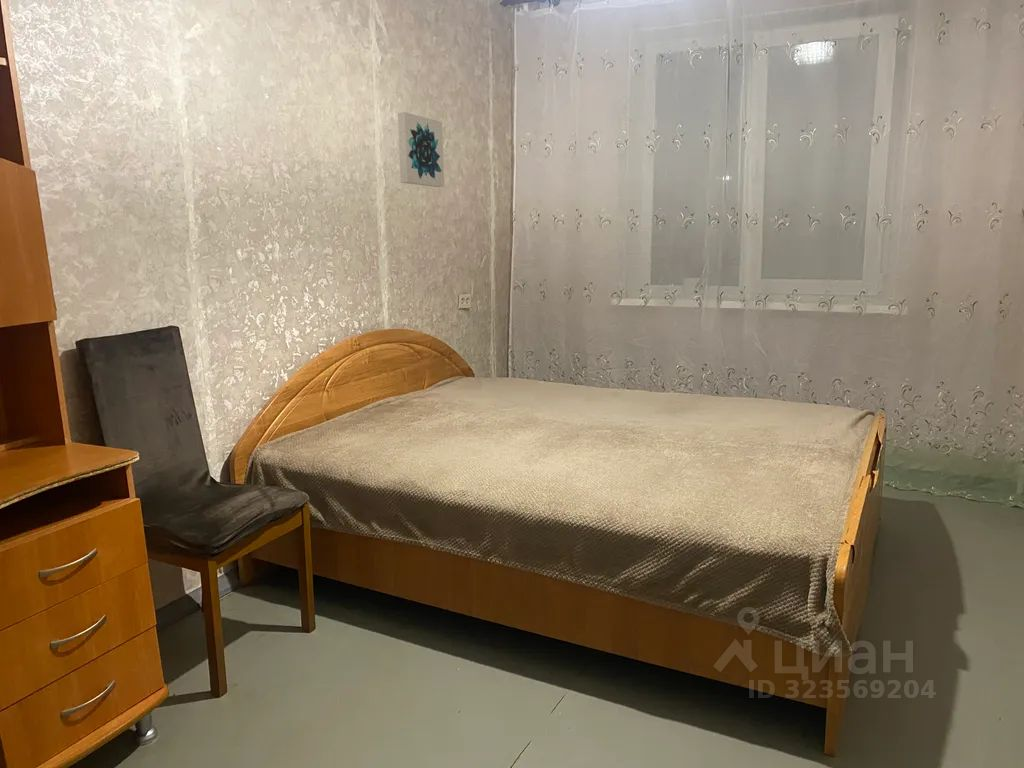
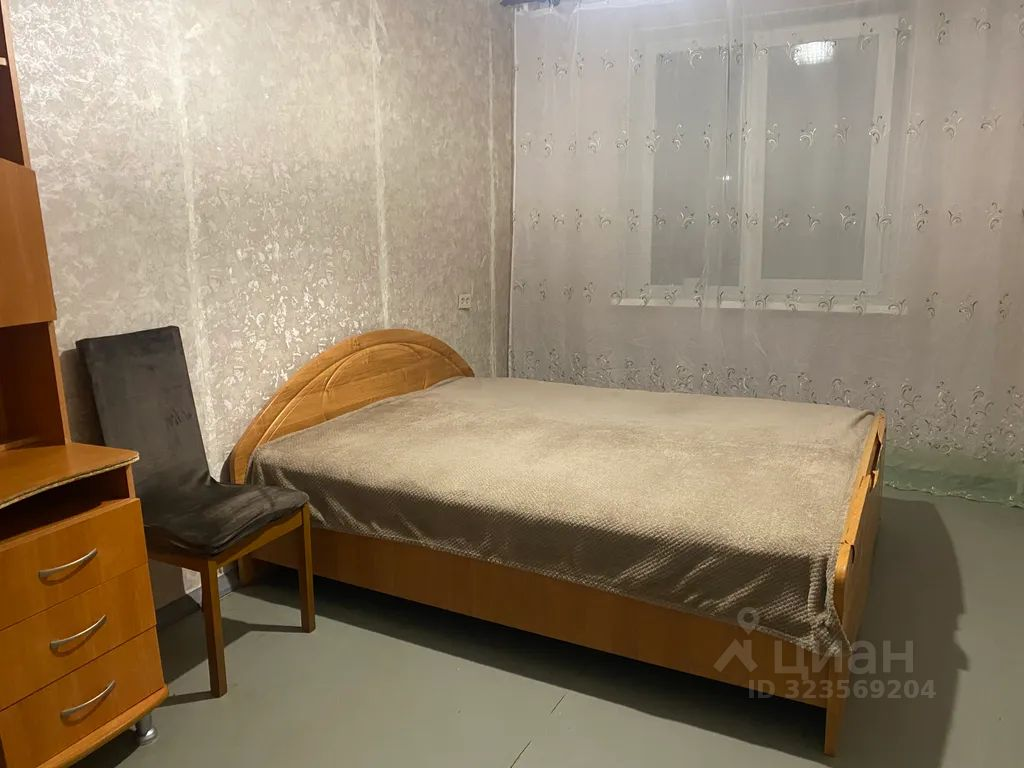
- wall art [397,111,445,188]
